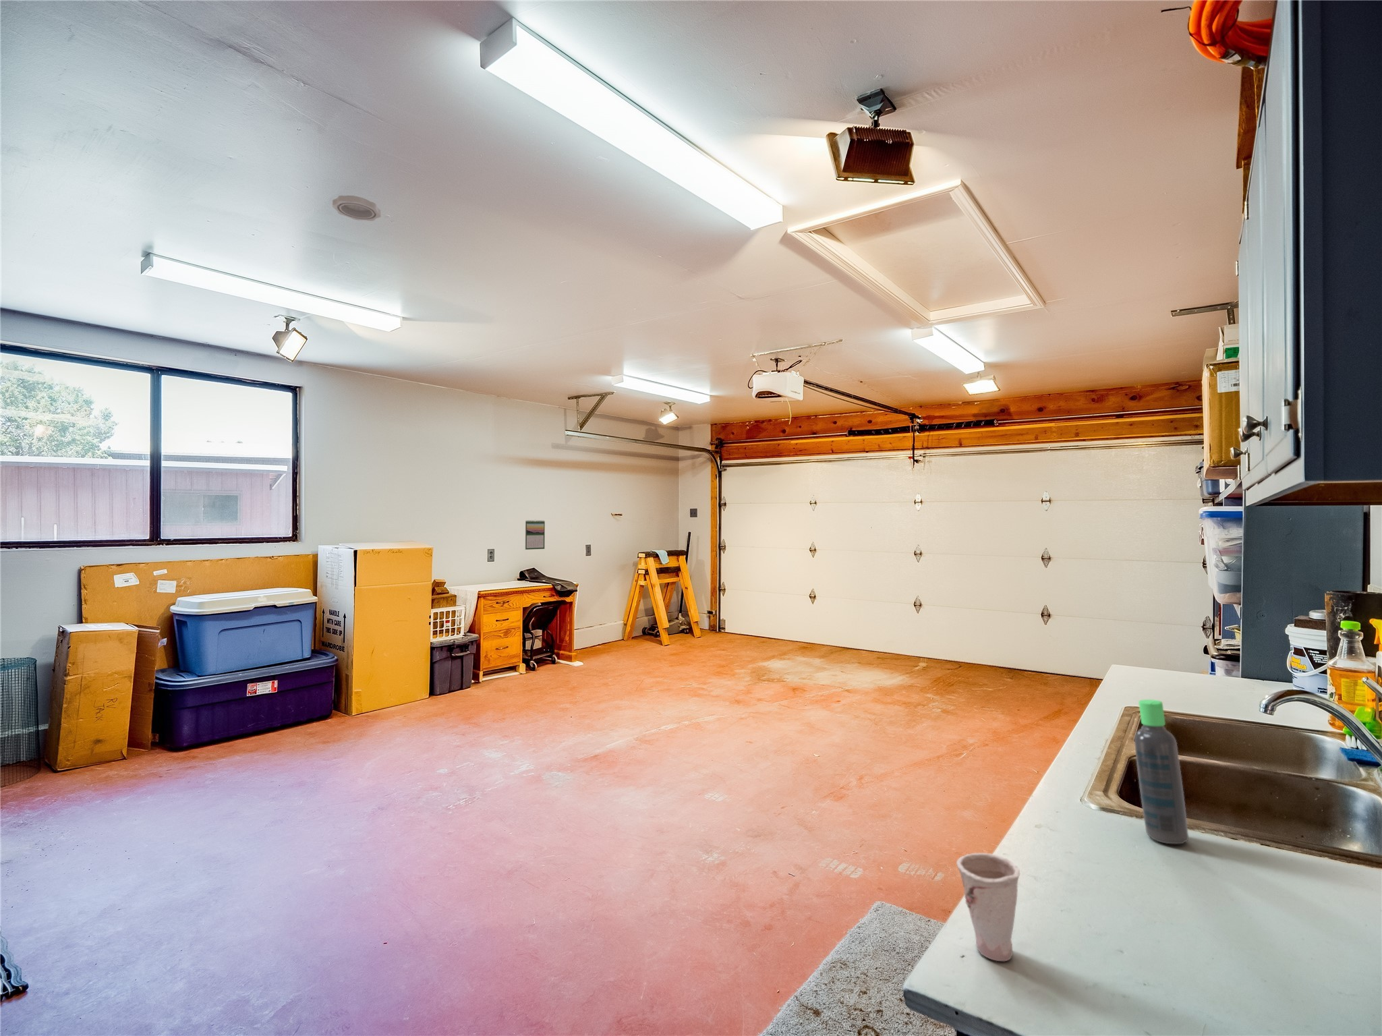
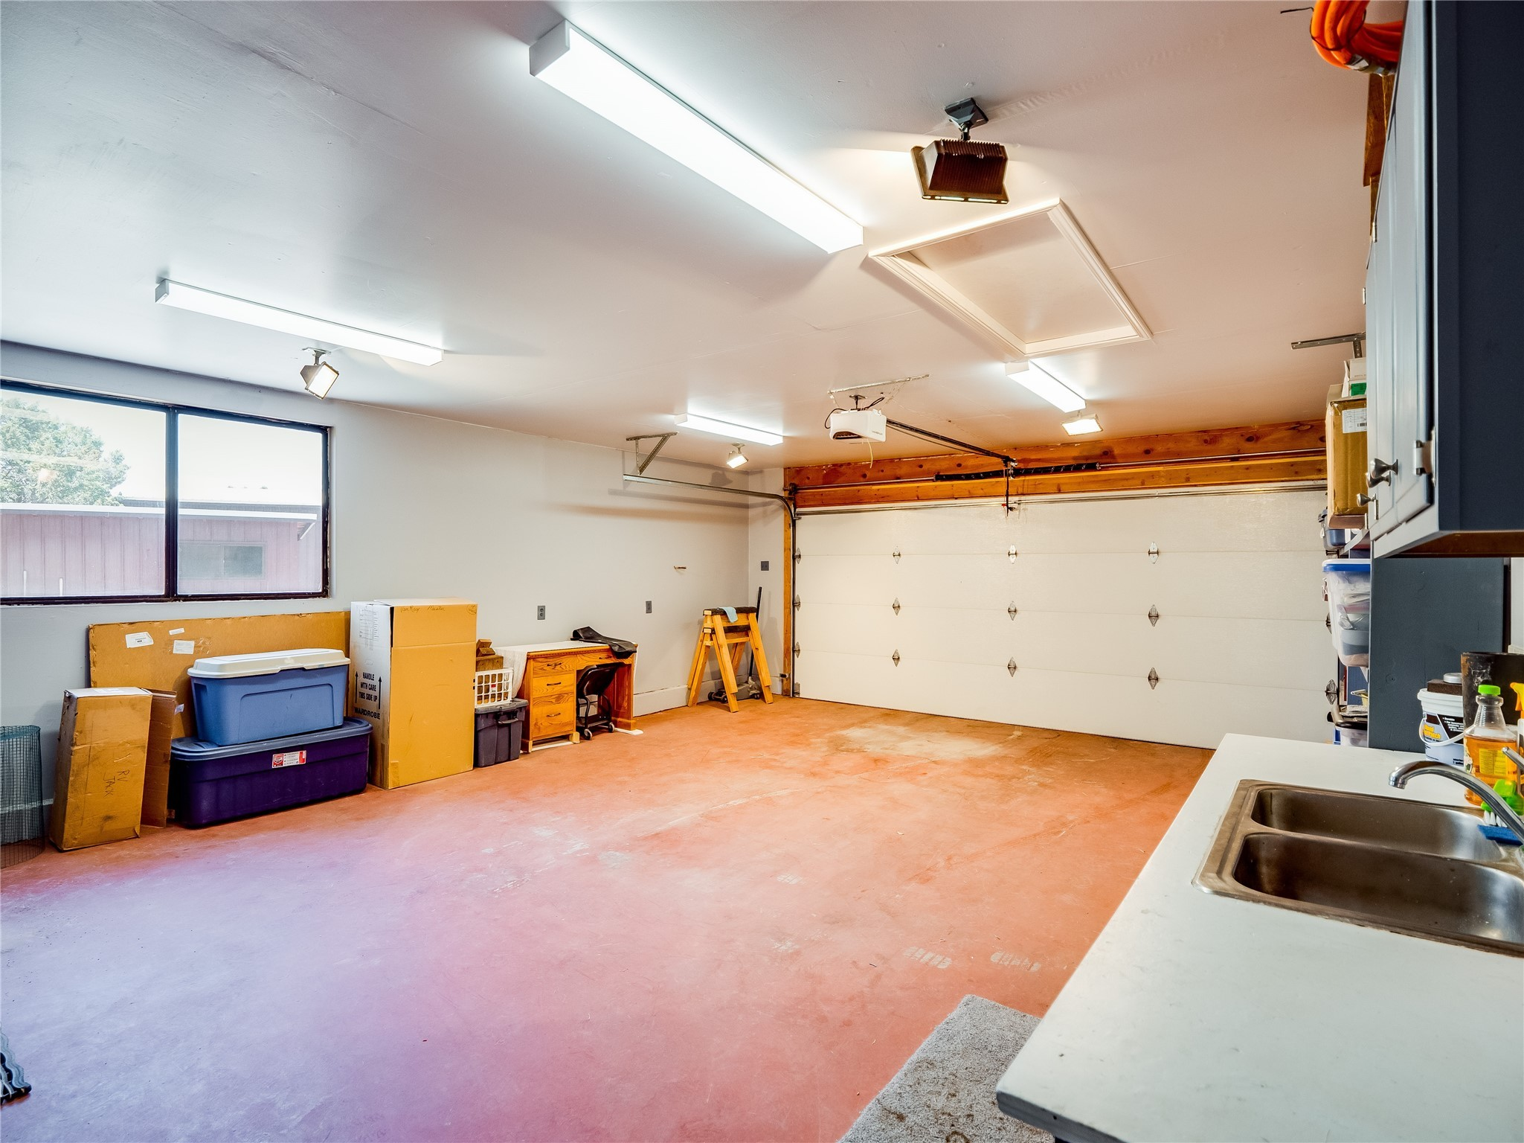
- cup [955,852,1021,962]
- smoke detector [332,195,382,222]
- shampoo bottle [1134,699,1189,846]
- calendar [525,519,545,551]
